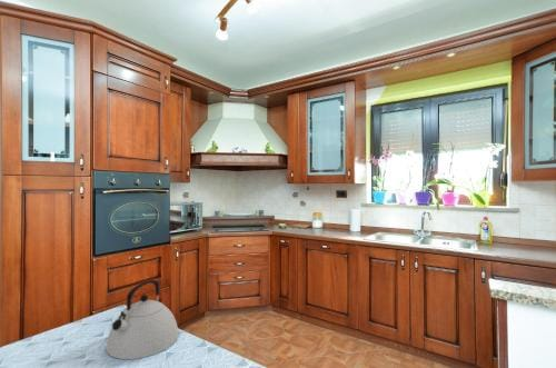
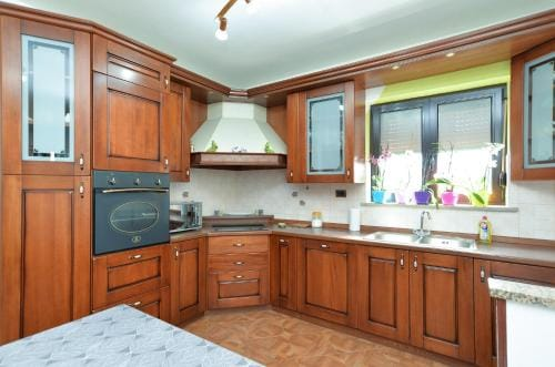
- kettle [105,279,180,360]
